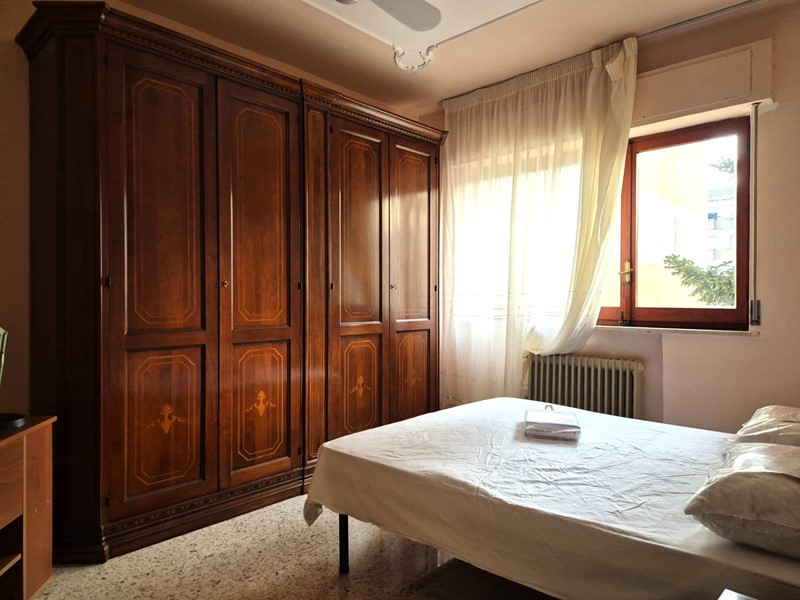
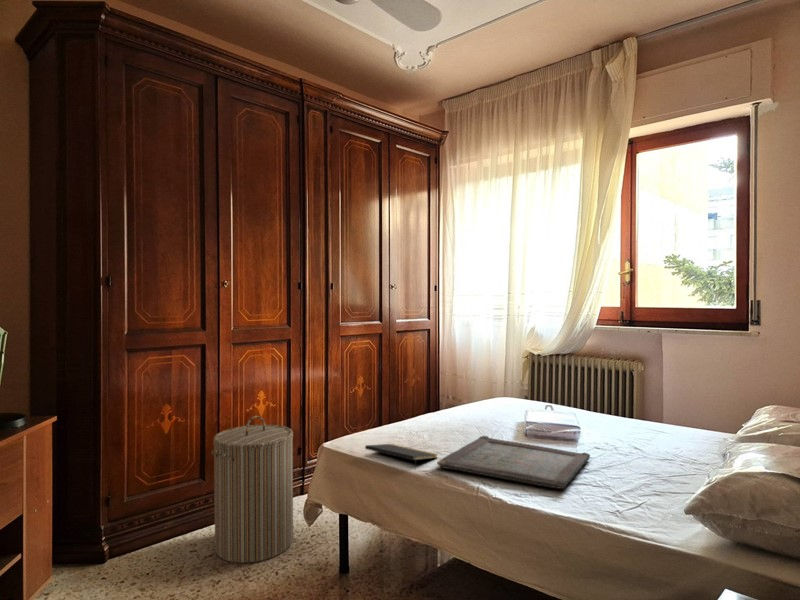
+ laundry hamper [210,415,294,564]
+ serving tray [436,435,591,490]
+ notepad [364,443,439,471]
